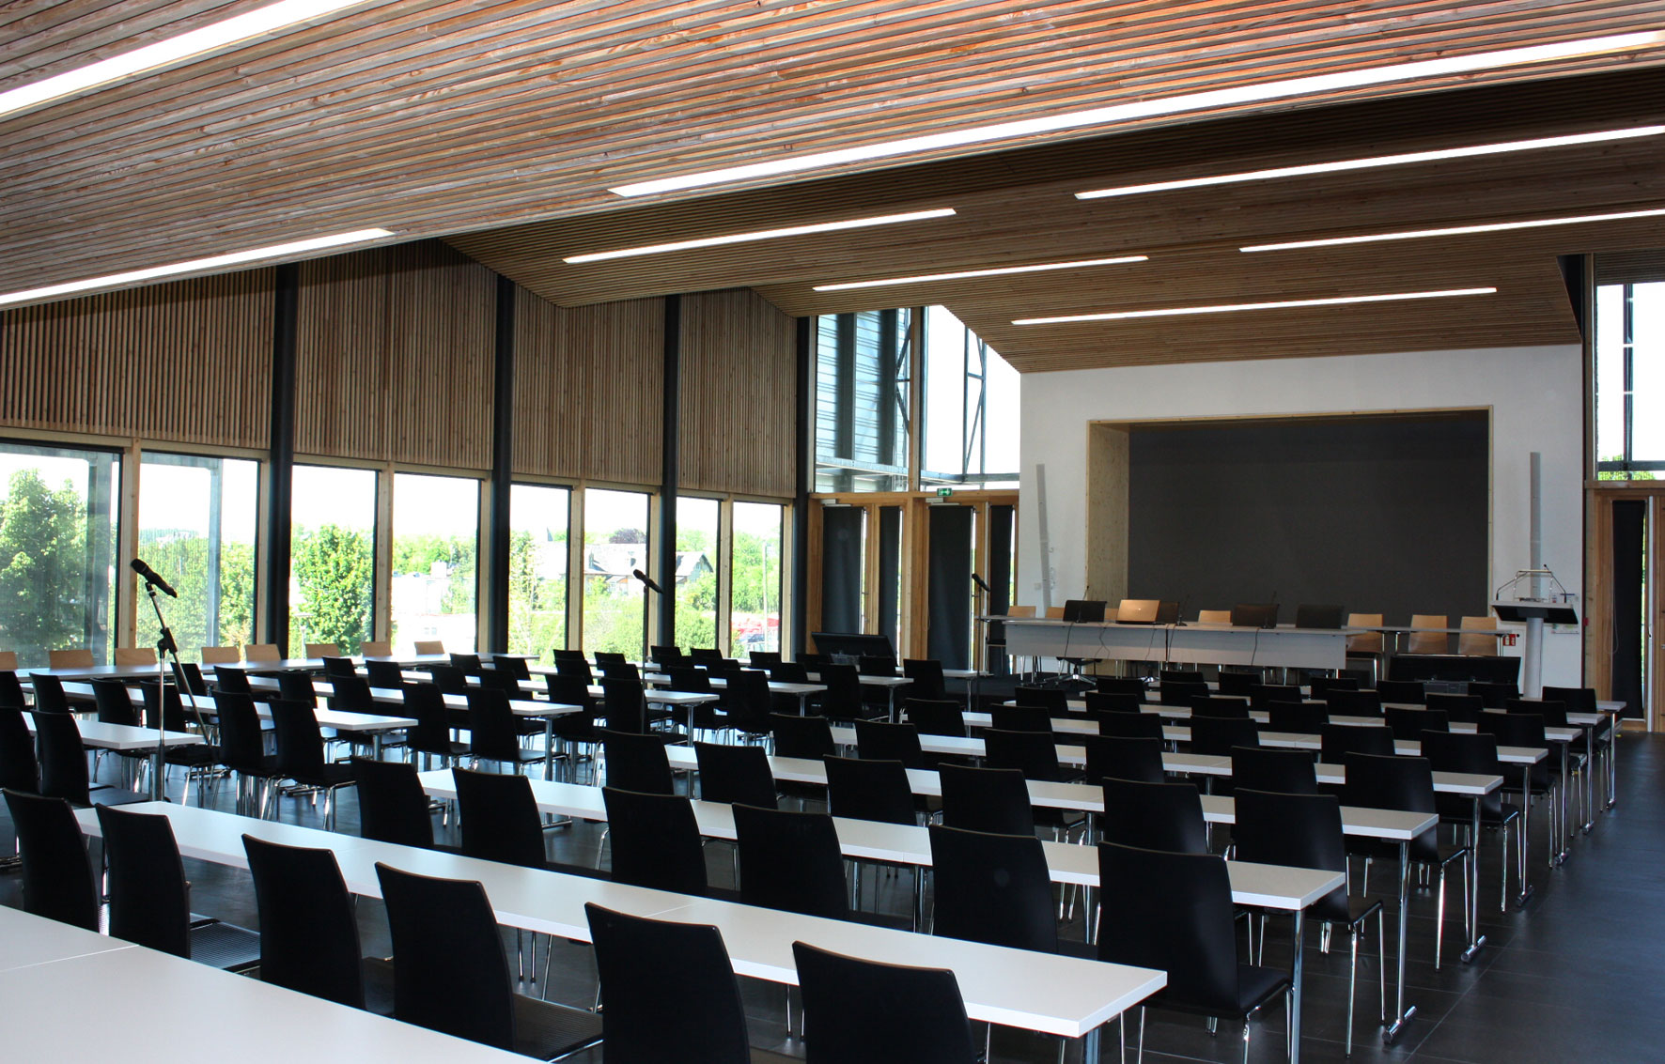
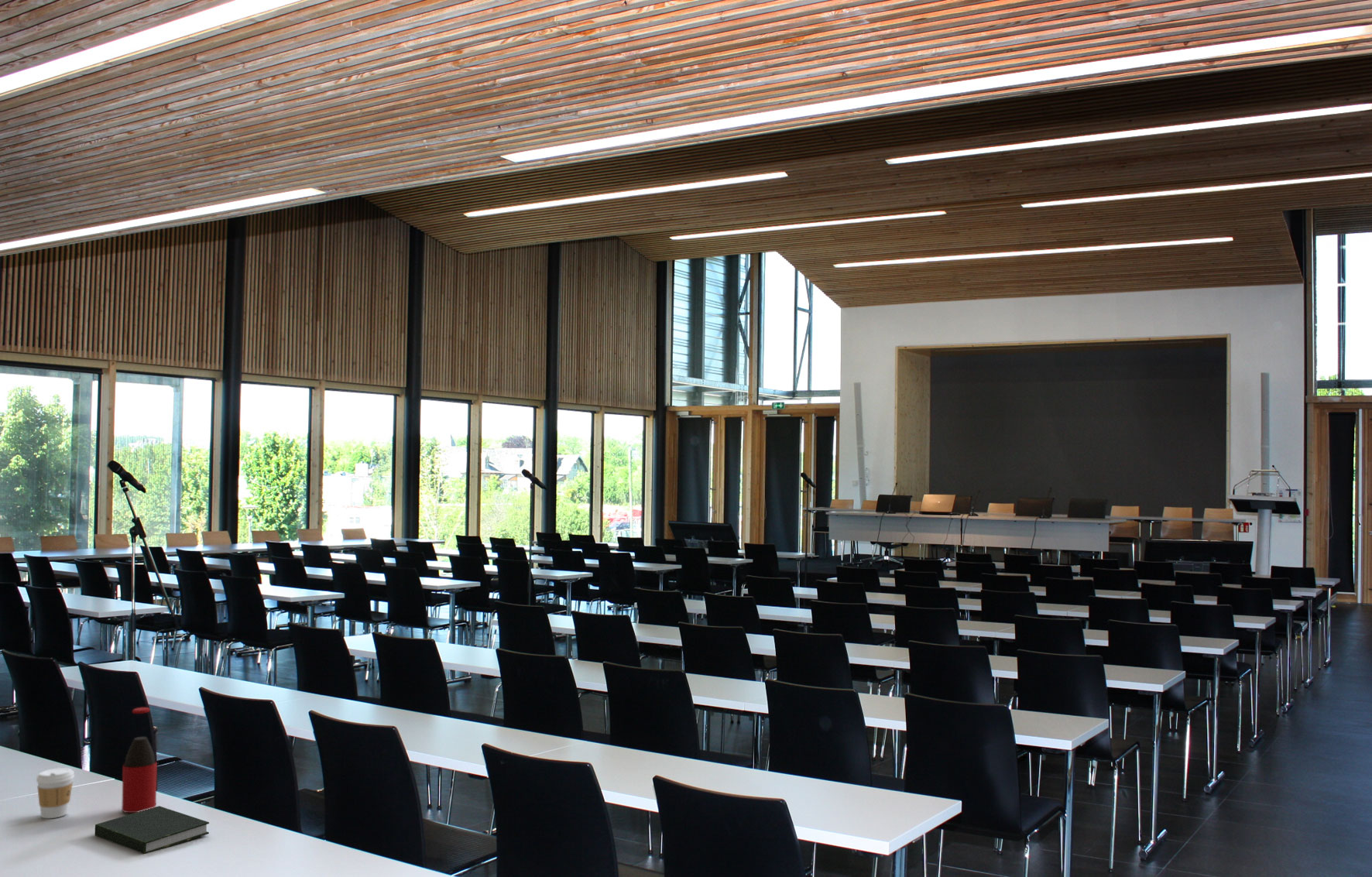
+ coffee cup [36,767,75,819]
+ book [94,805,210,855]
+ bottle [121,707,158,814]
